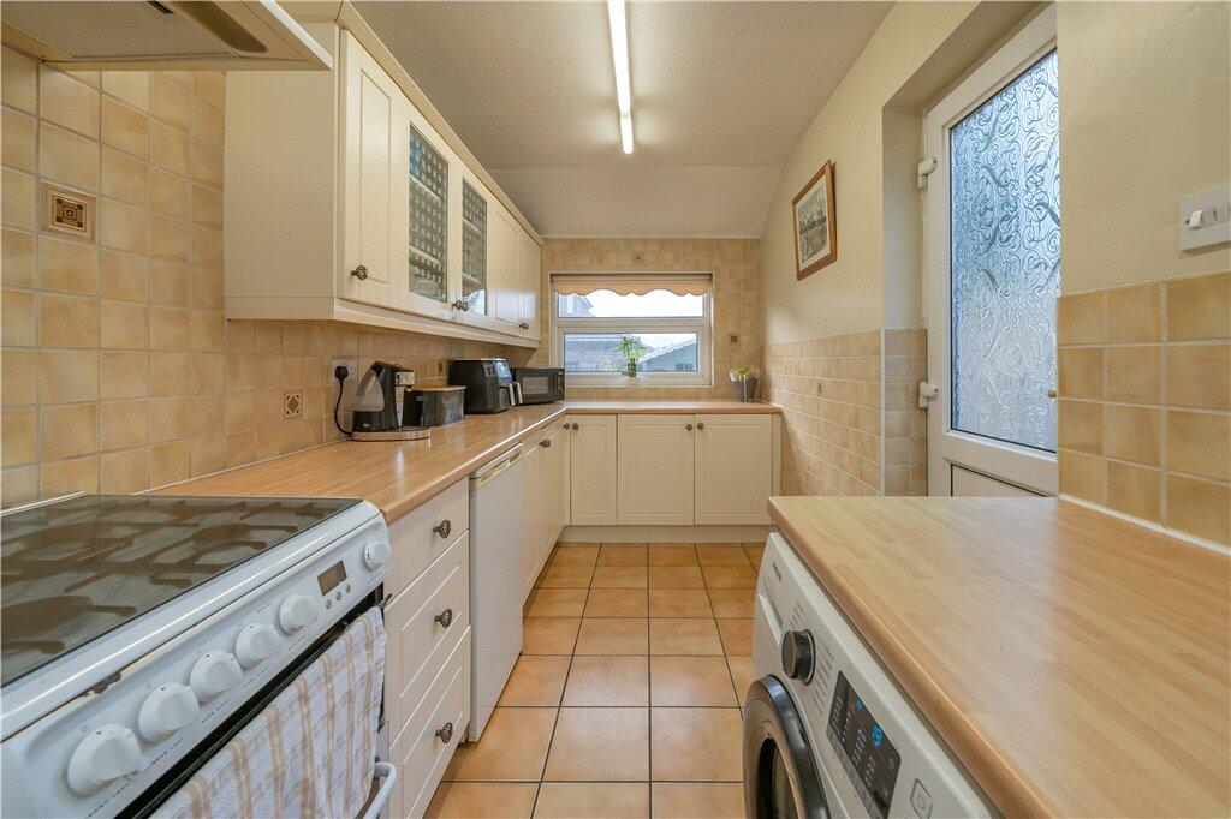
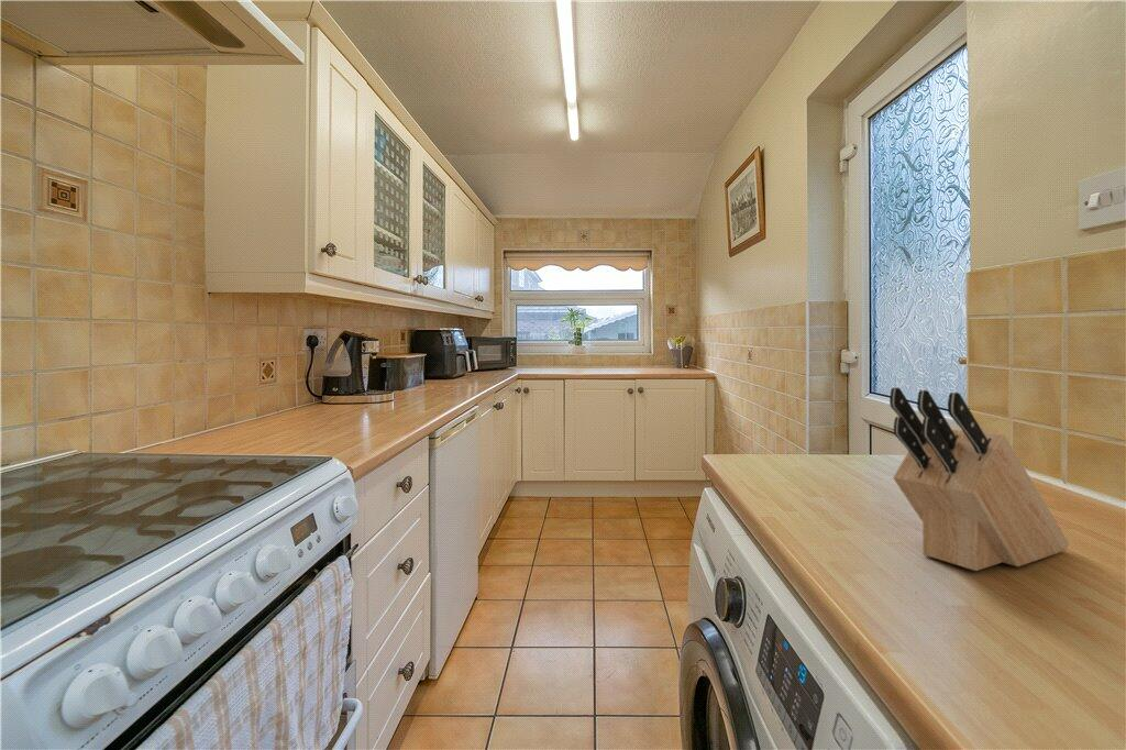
+ knife block [888,386,1070,572]
